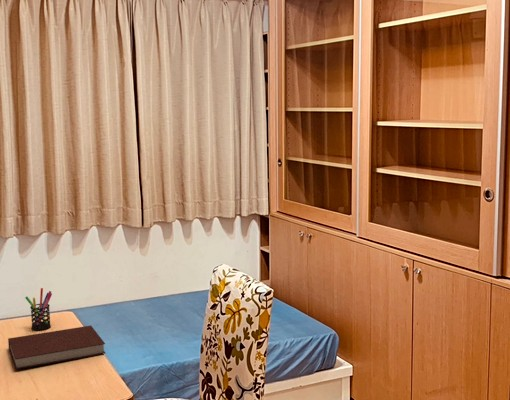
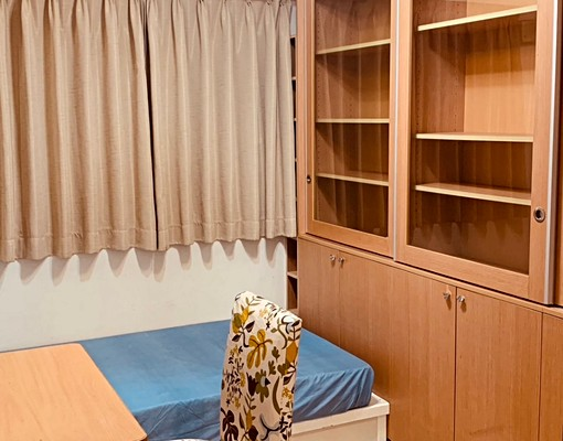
- pen holder [24,287,53,331]
- notebook [7,325,106,370]
